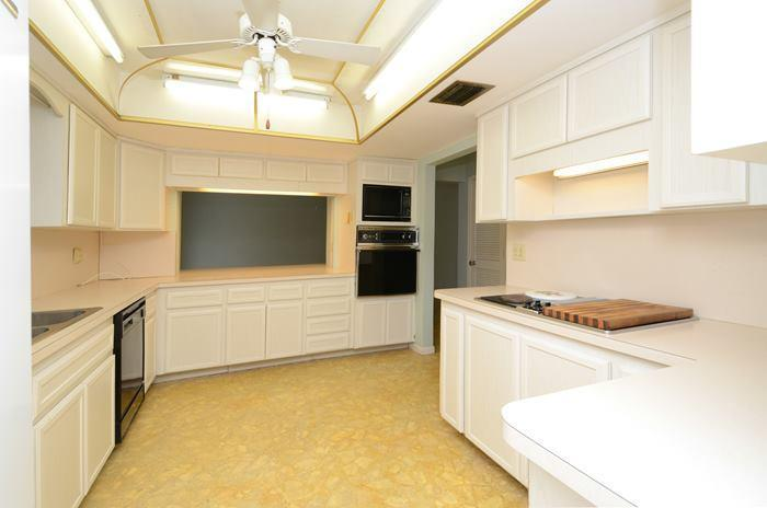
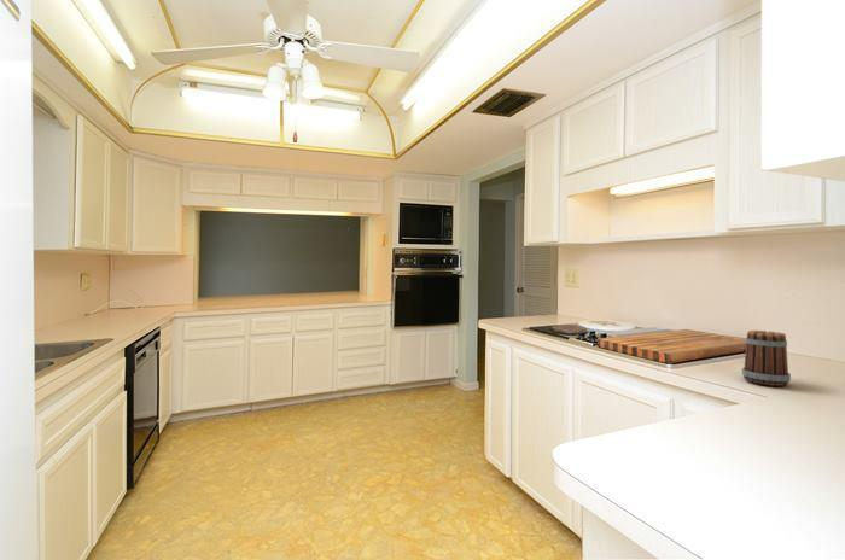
+ mug [741,329,792,387]
